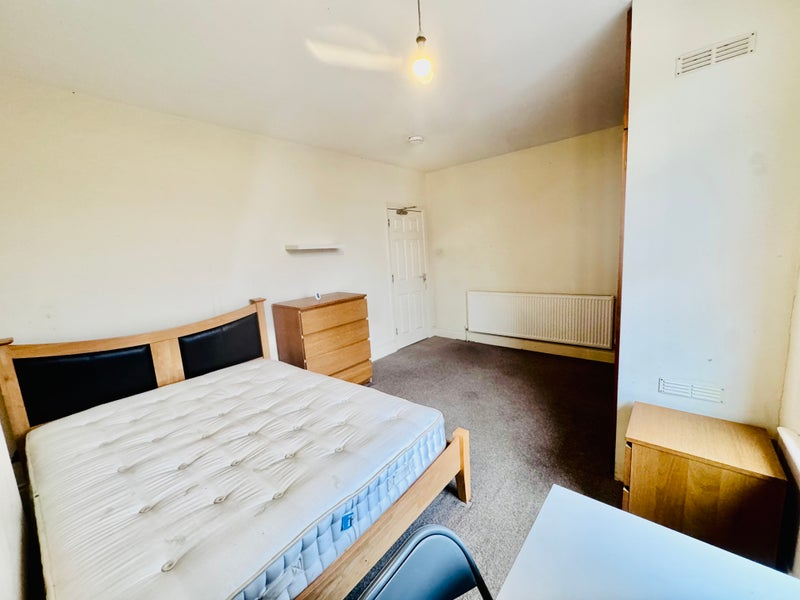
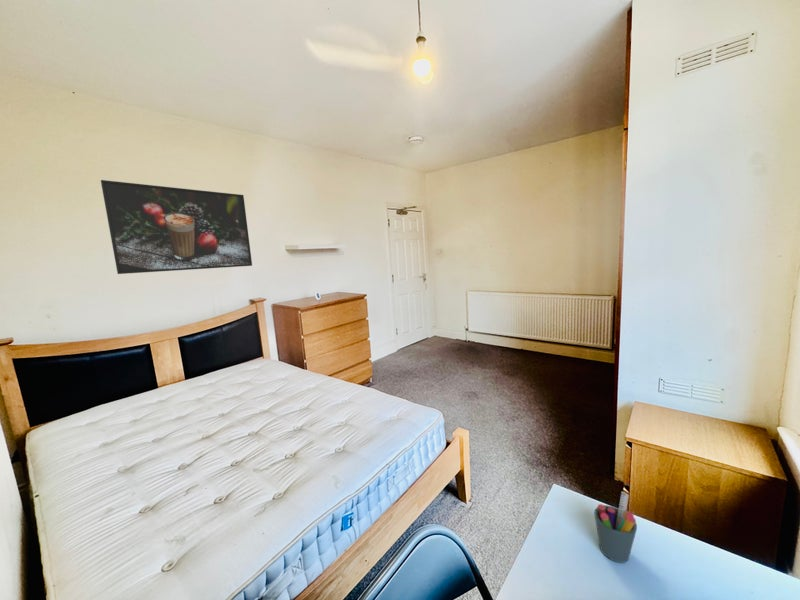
+ pen holder [593,491,638,564]
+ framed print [100,179,253,275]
